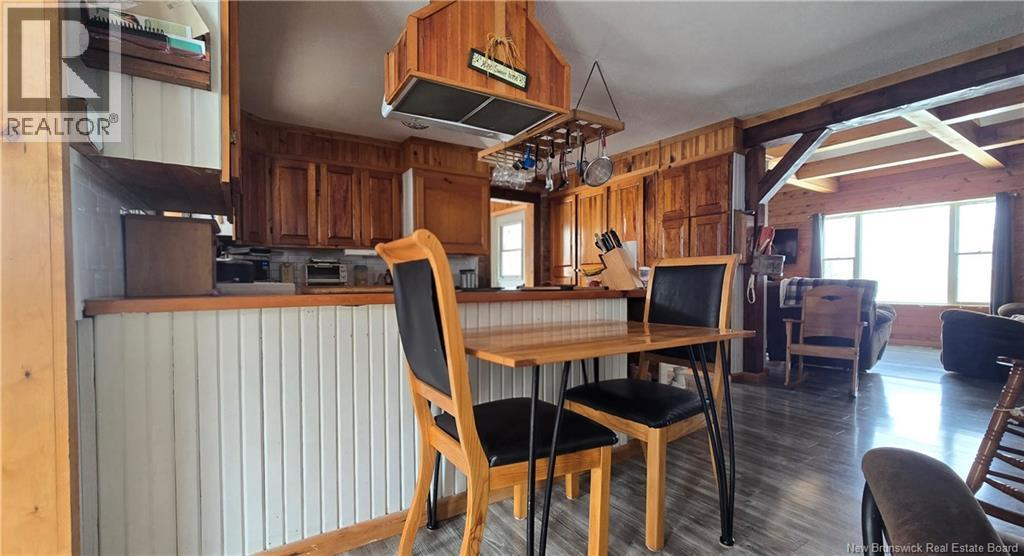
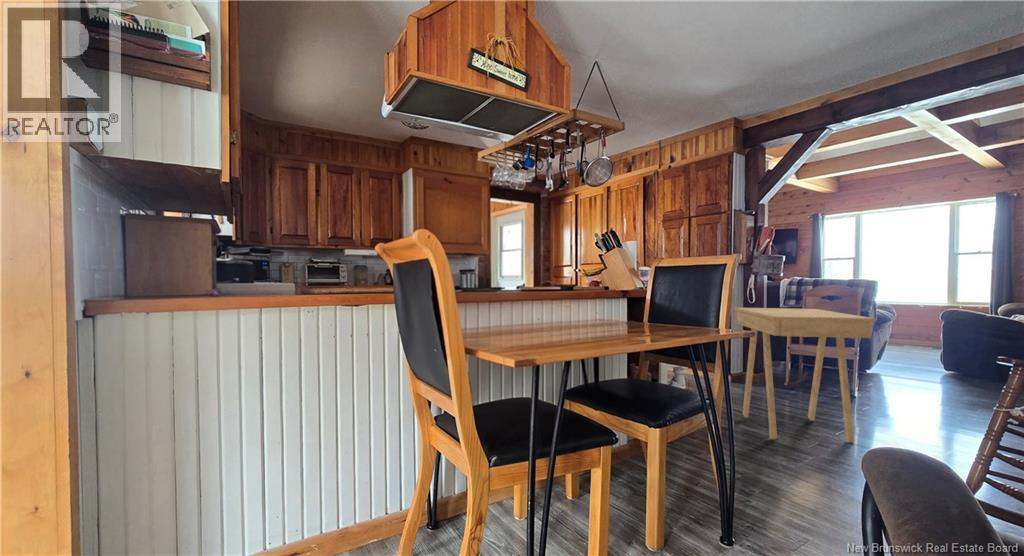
+ side table [733,307,877,444]
